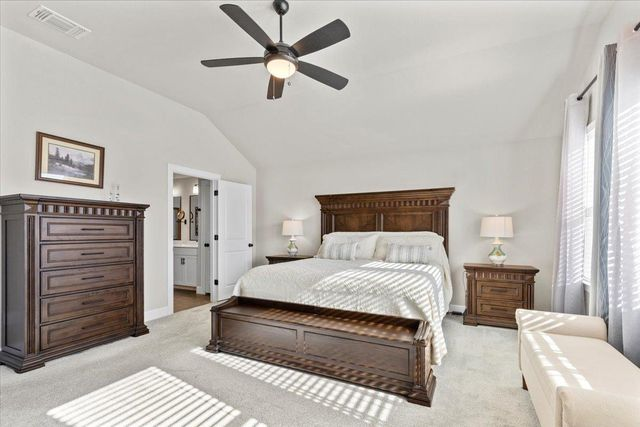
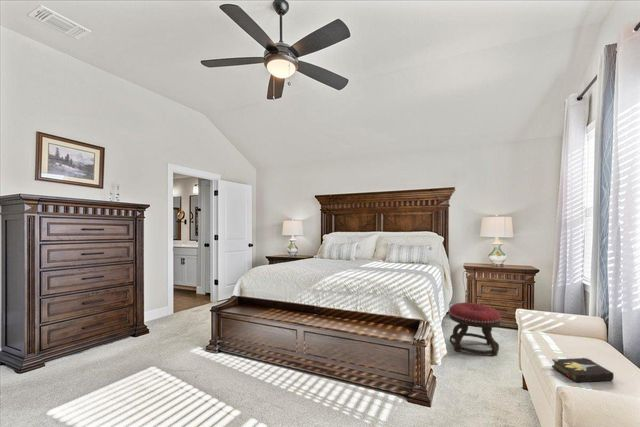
+ hardback book [551,357,615,383]
+ ottoman [448,302,502,357]
